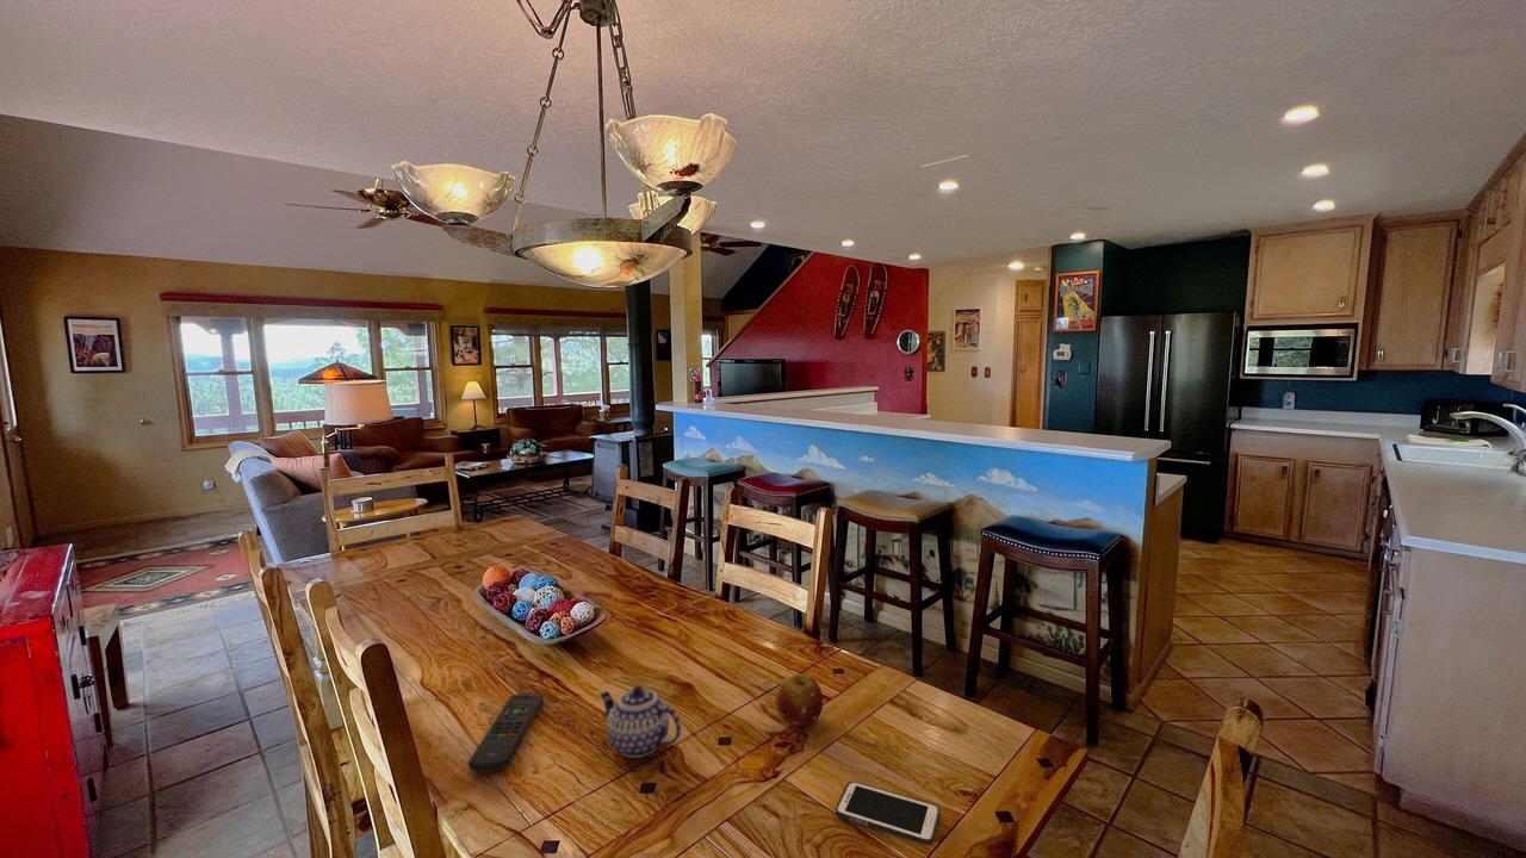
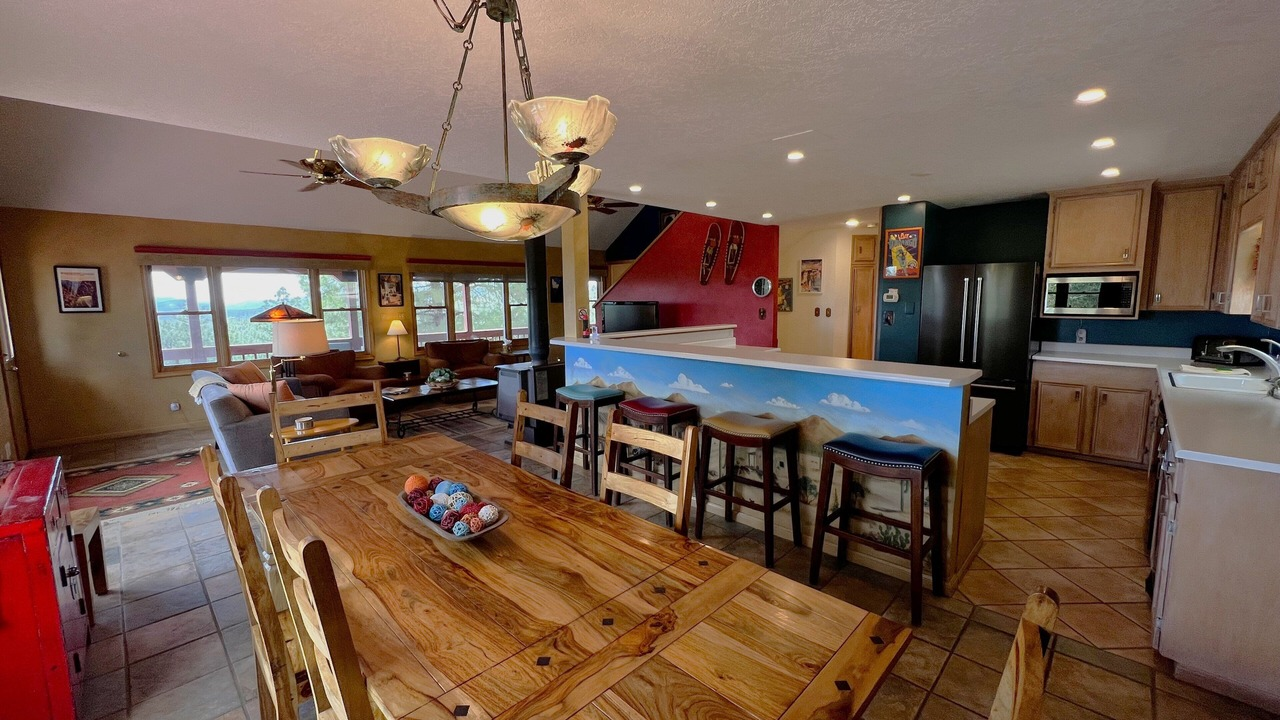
- teapot [597,685,682,759]
- cell phone [835,781,941,846]
- remote control [467,691,545,773]
- fruit [775,673,824,727]
